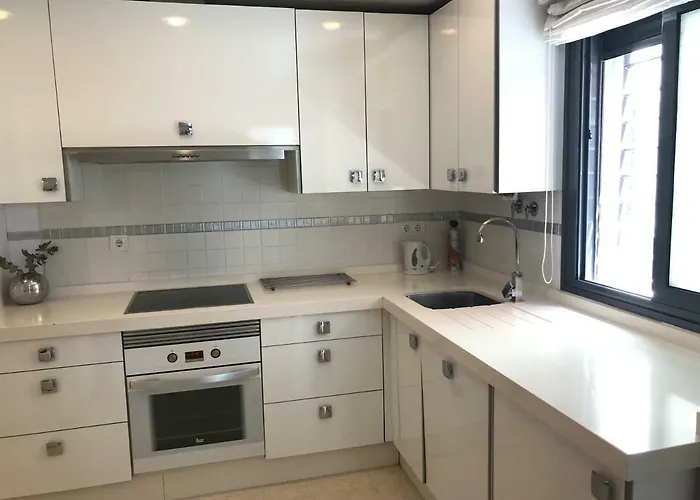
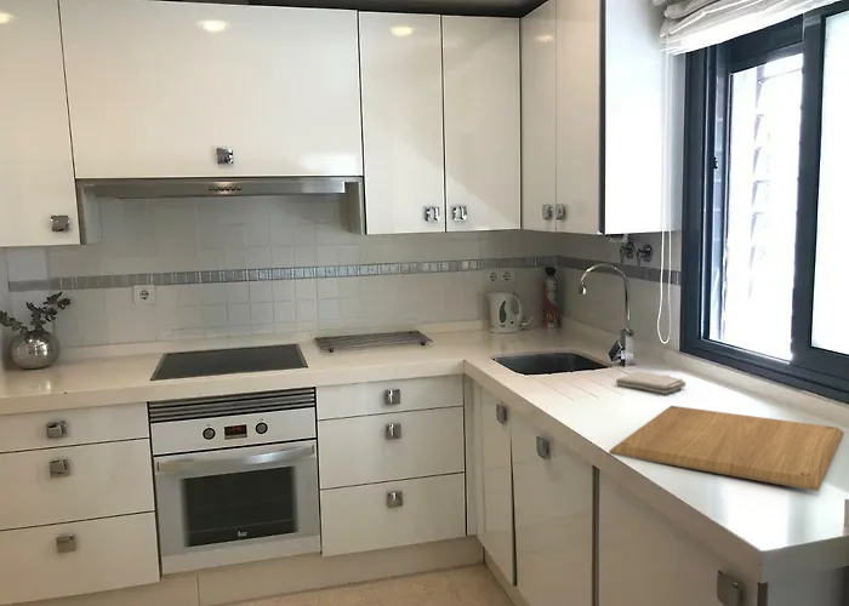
+ washcloth [615,371,688,395]
+ chopping board [608,405,845,492]
